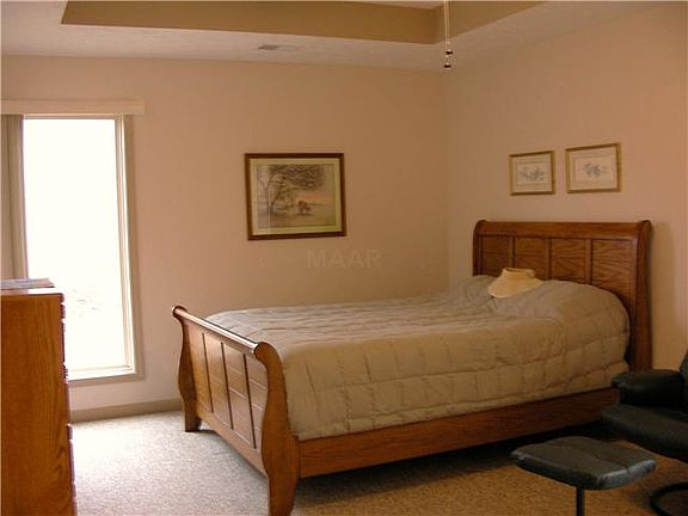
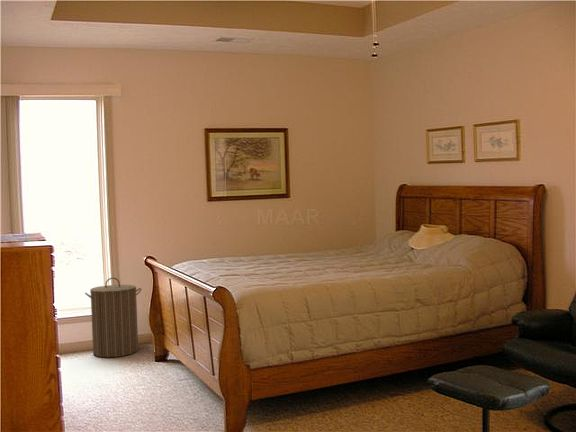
+ laundry hamper [84,277,142,358]
